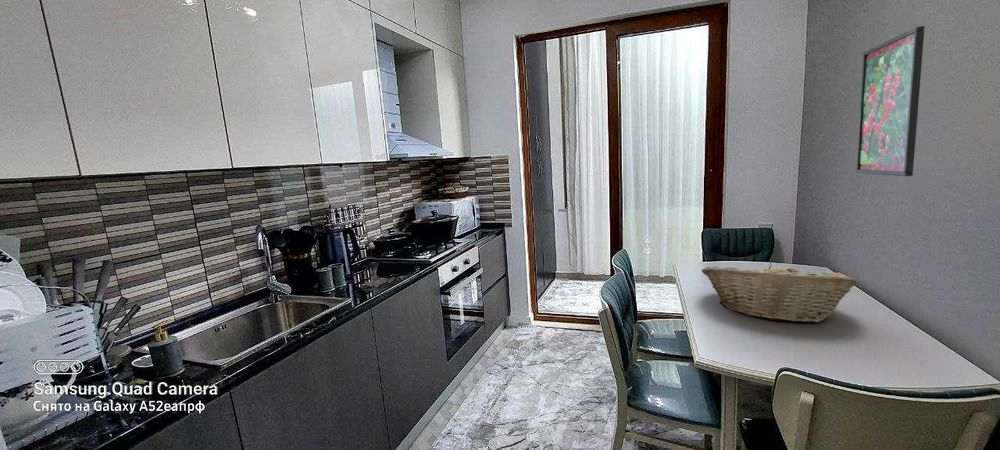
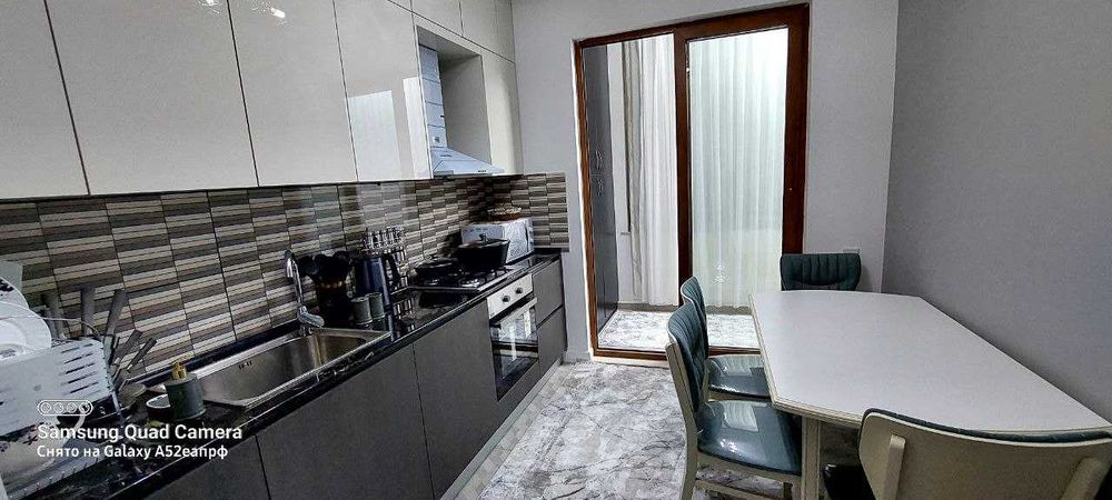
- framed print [855,25,926,177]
- fruit basket [701,261,858,323]
